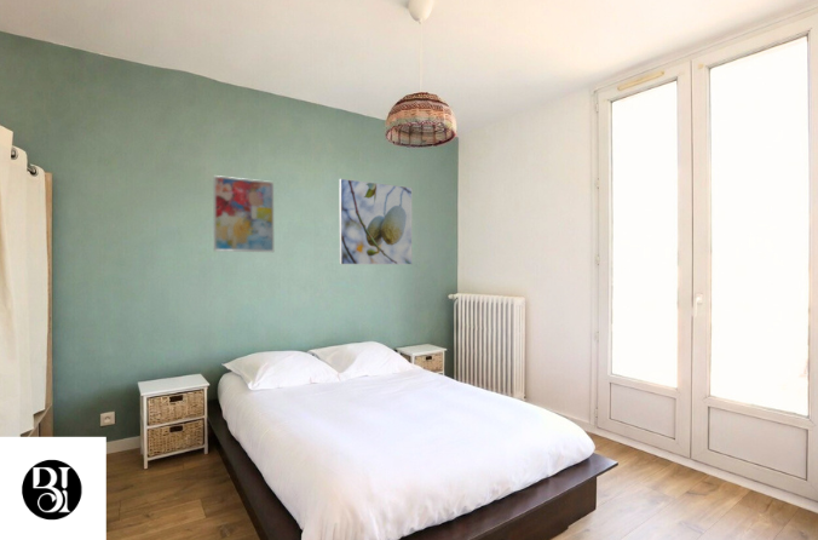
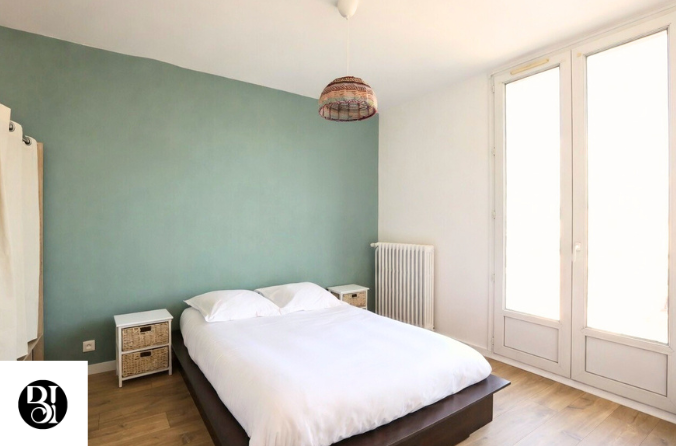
- wall art [212,174,275,253]
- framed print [338,178,414,265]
